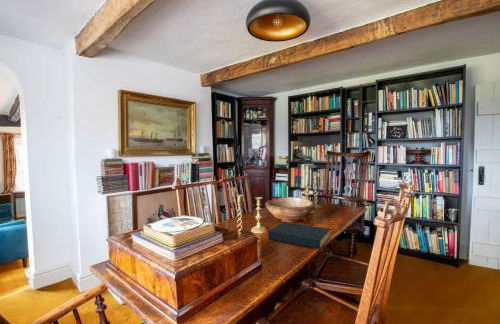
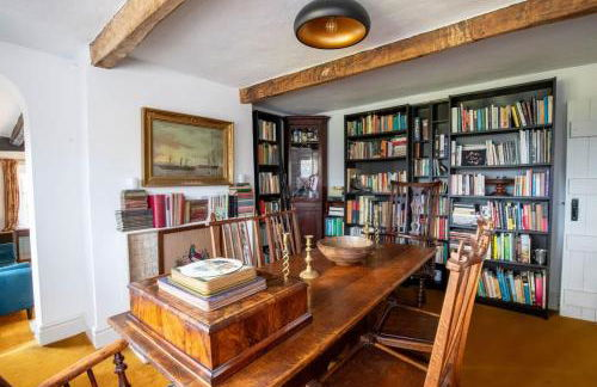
- hardback book [267,221,331,250]
